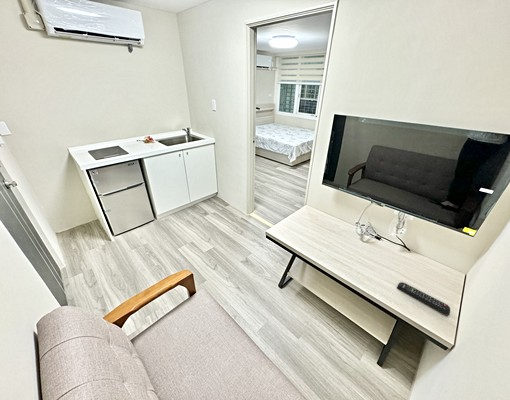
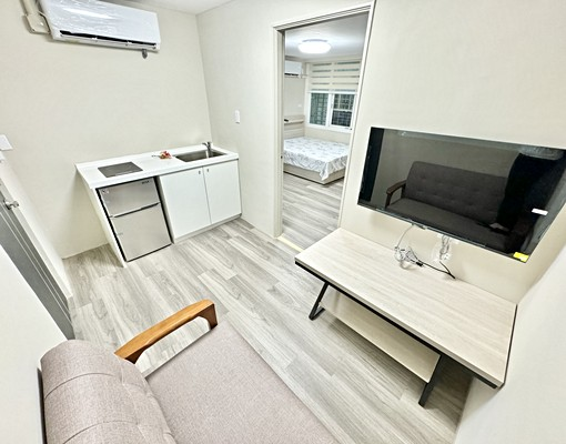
- remote control [396,281,451,316]
